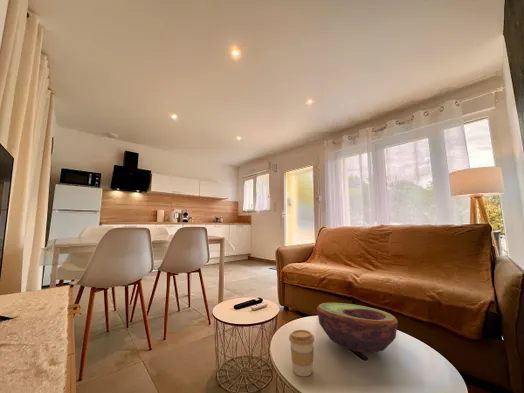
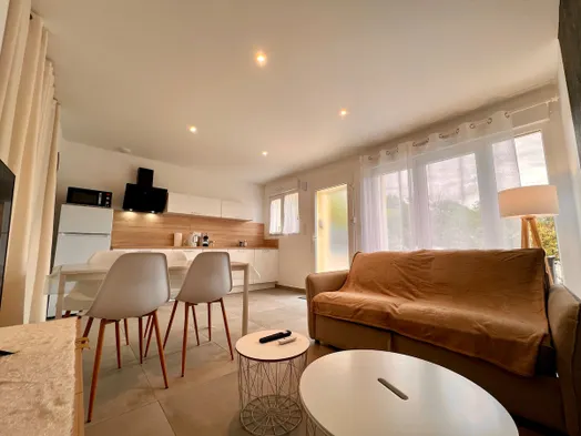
- coffee cup [288,329,315,377]
- bowl [316,302,399,354]
